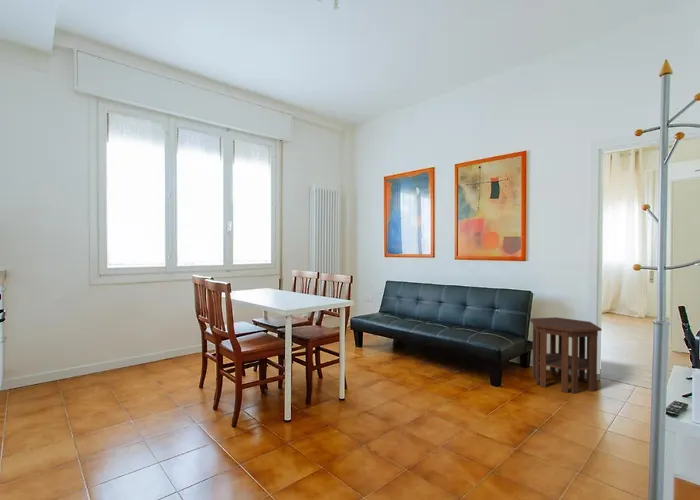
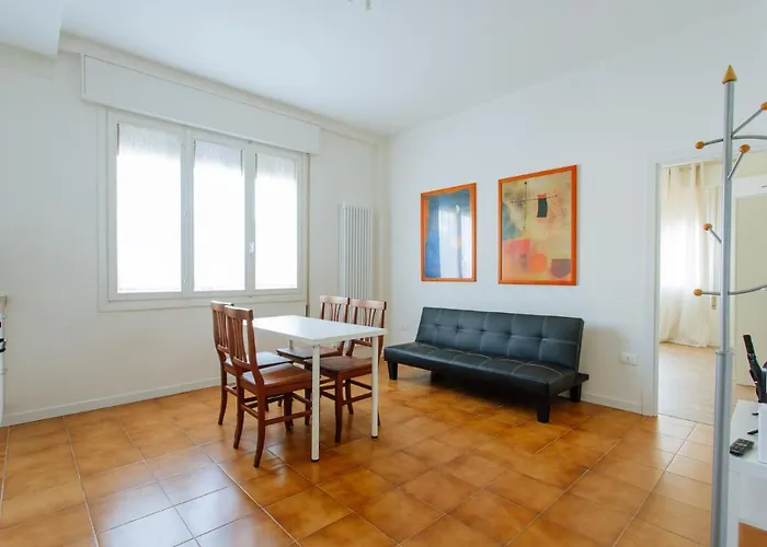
- side table [529,316,603,395]
